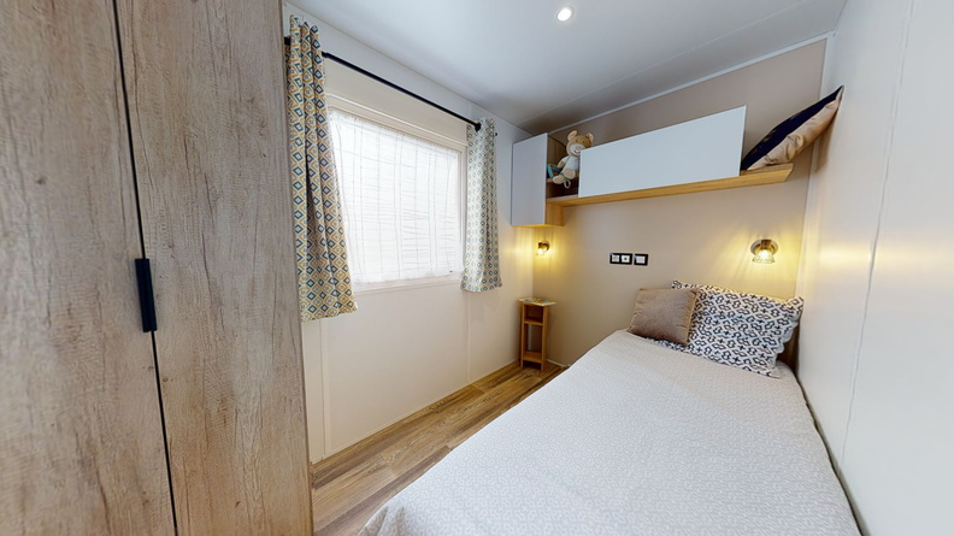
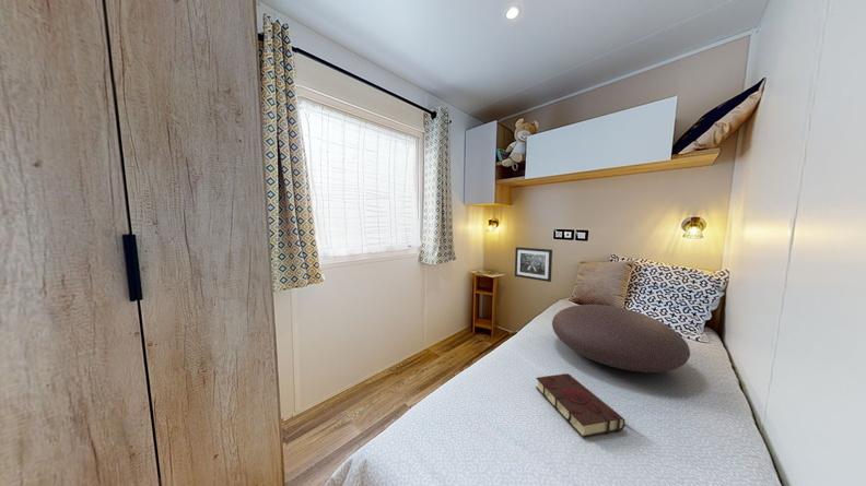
+ wall art [514,246,553,283]
+ book [535,372,627,438]
+ cushion [551,304,691,374]
